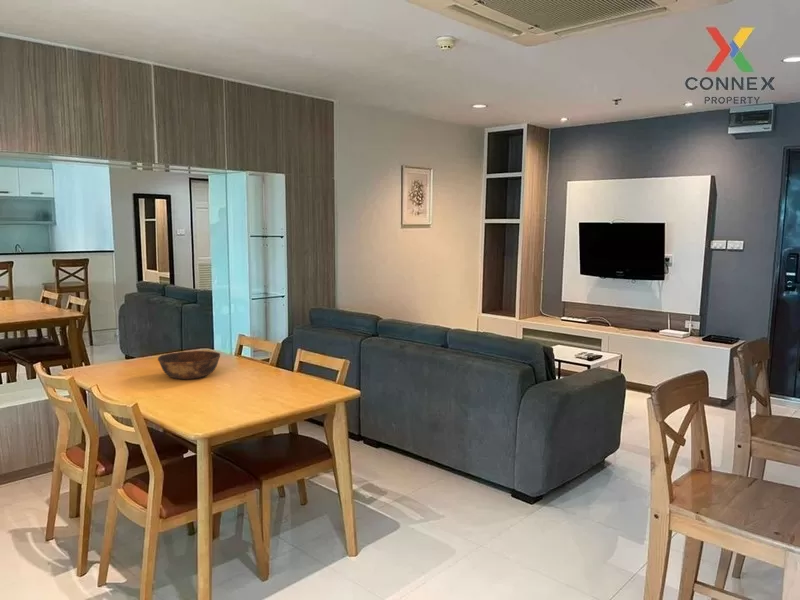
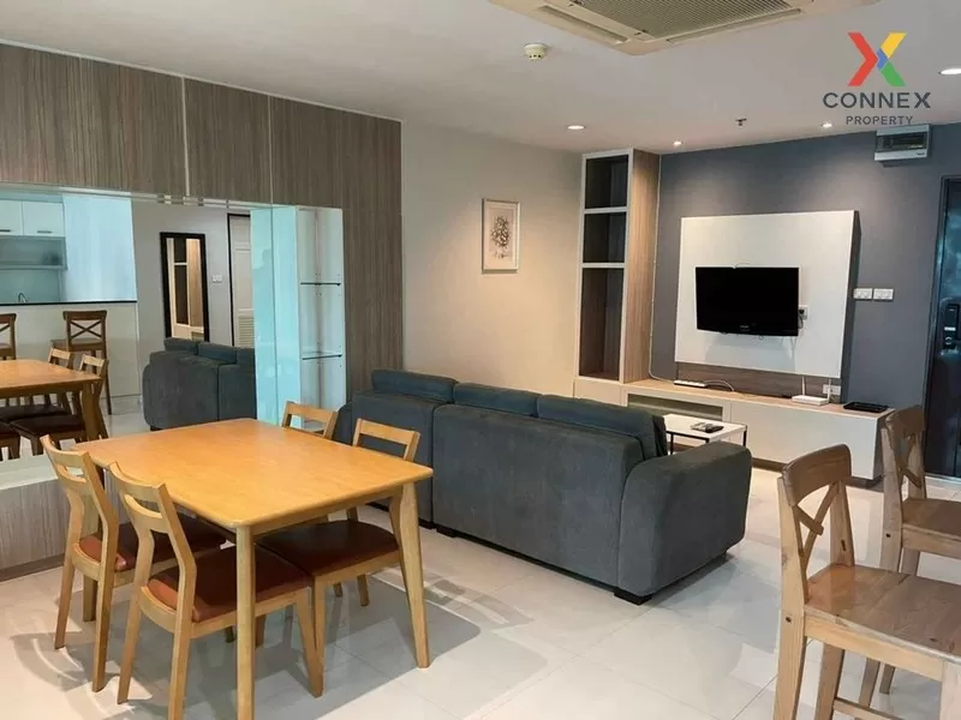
- bowl [157,350,221,380]
